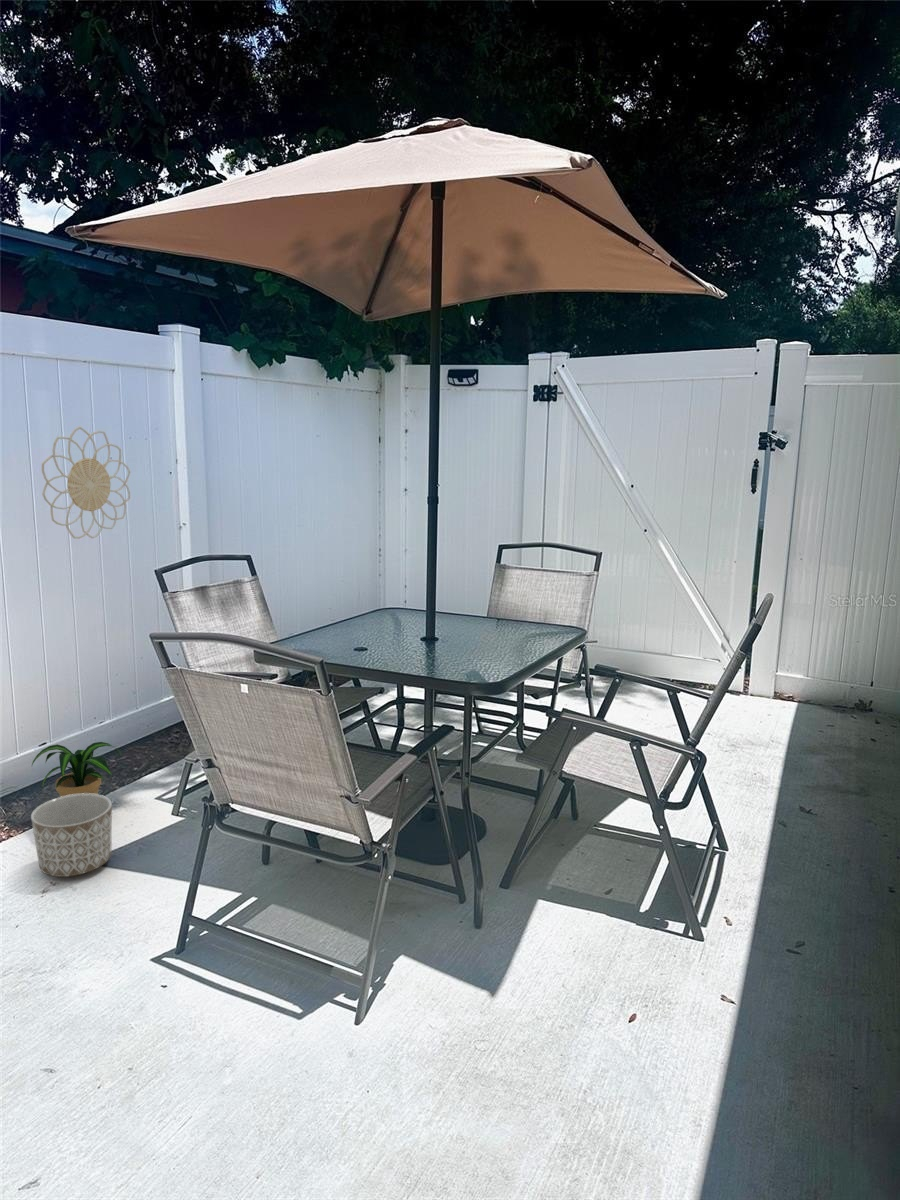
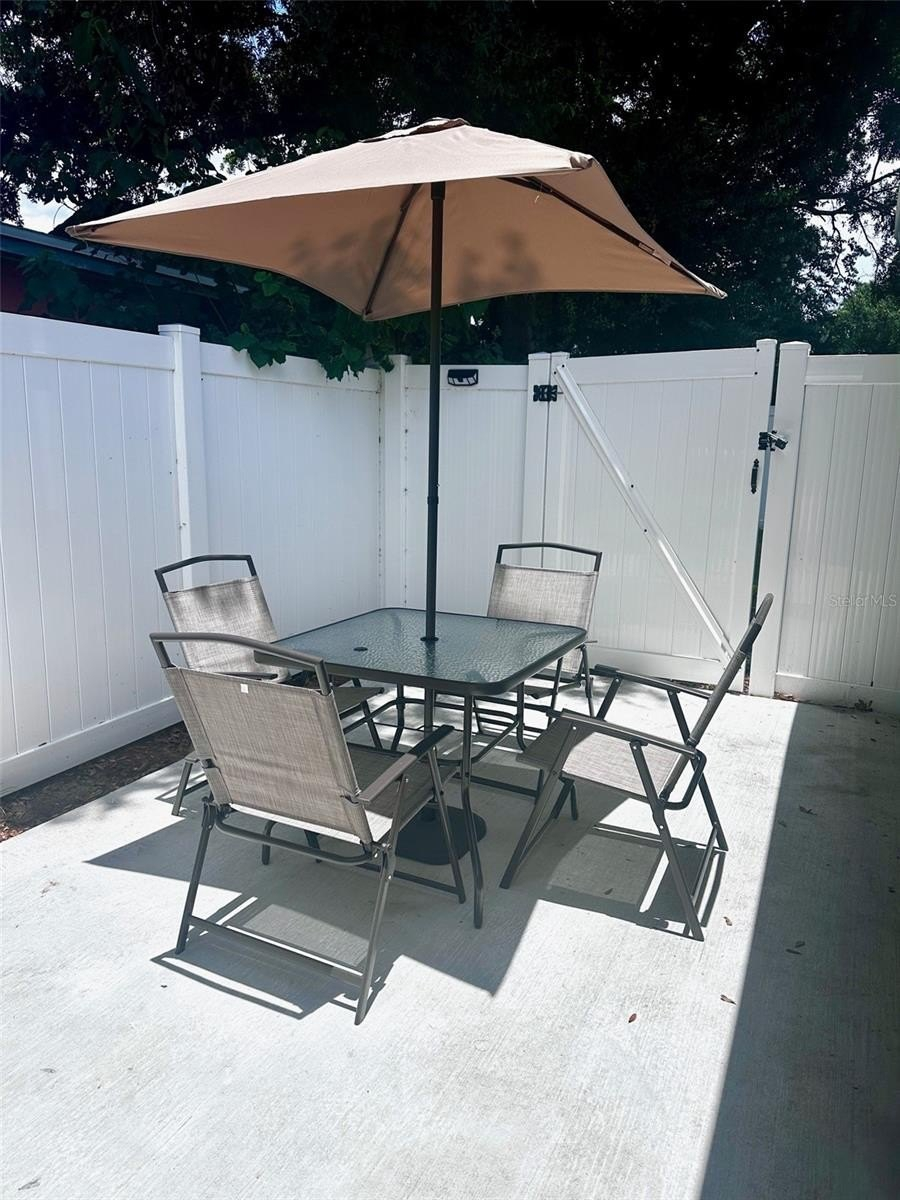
- planter [30,793,113,878]
- potted plant [31,741,122,797]
- decorative wall piece [41,426,131,540]
